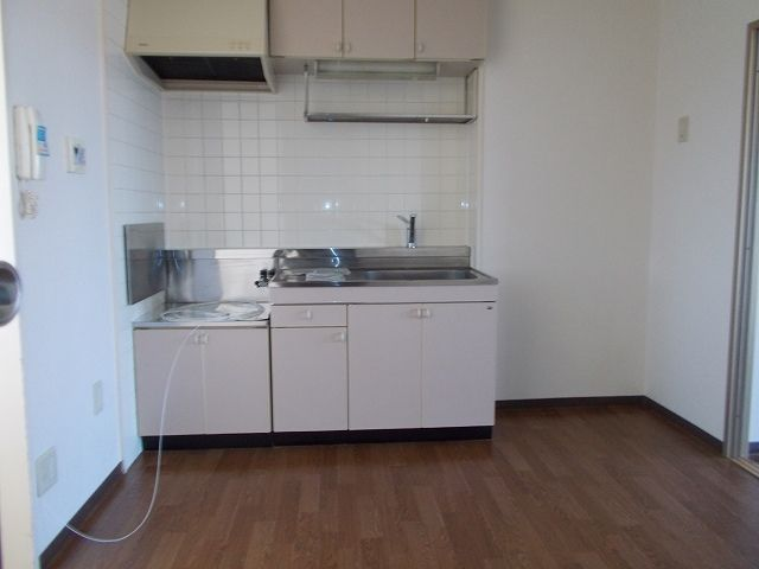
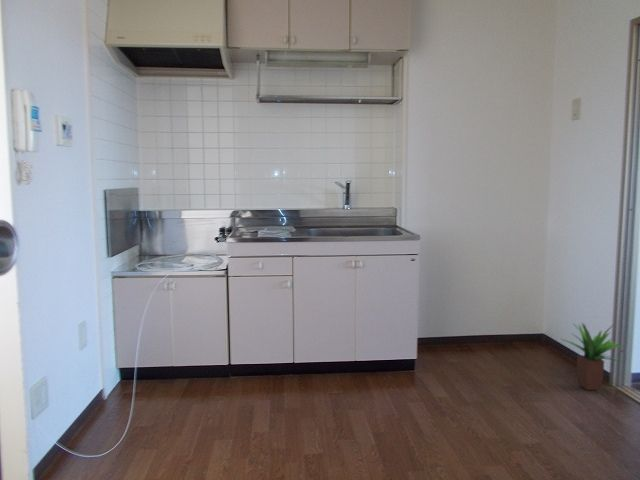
+ potted plant [560,322,627,391]
